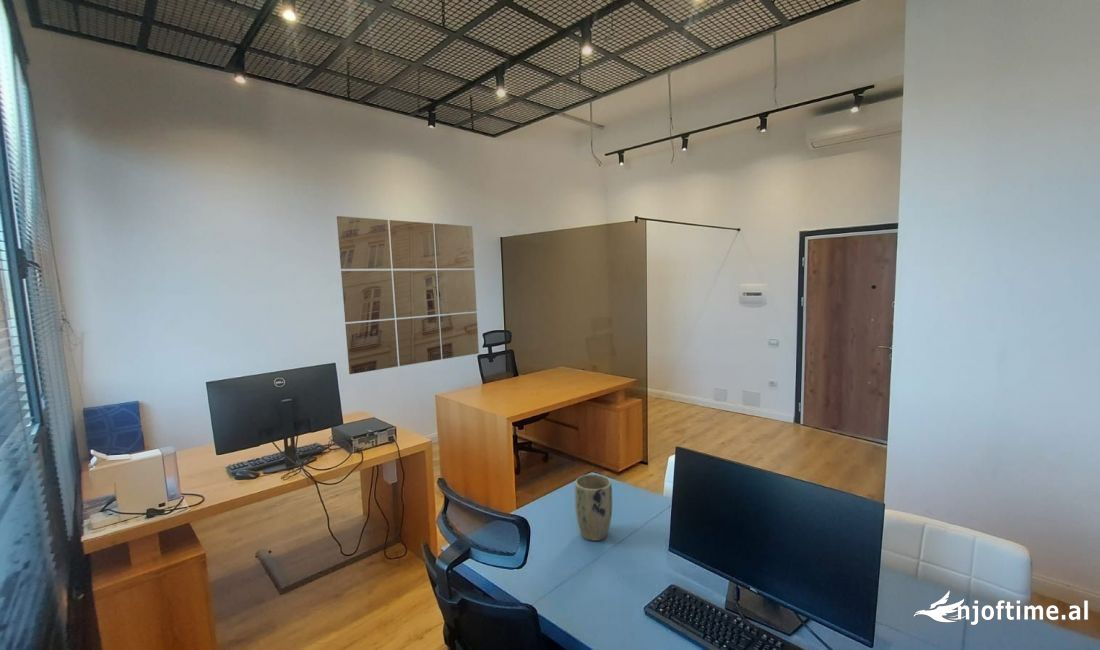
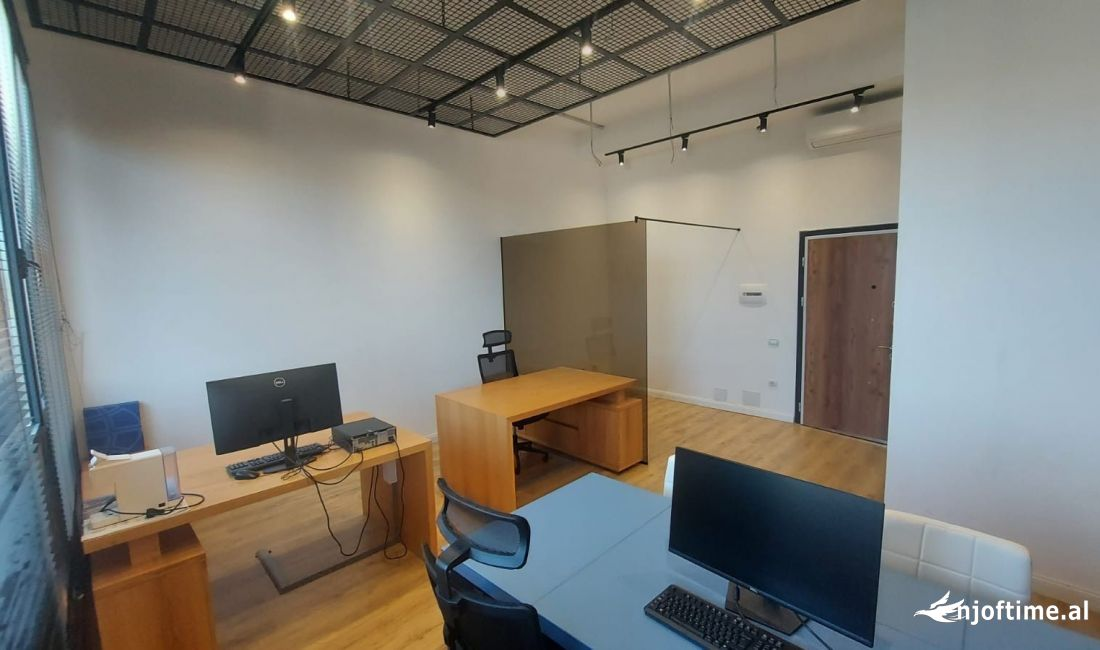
- plant pot [574,473,613,542]
- wall art [336,215,480,375]
